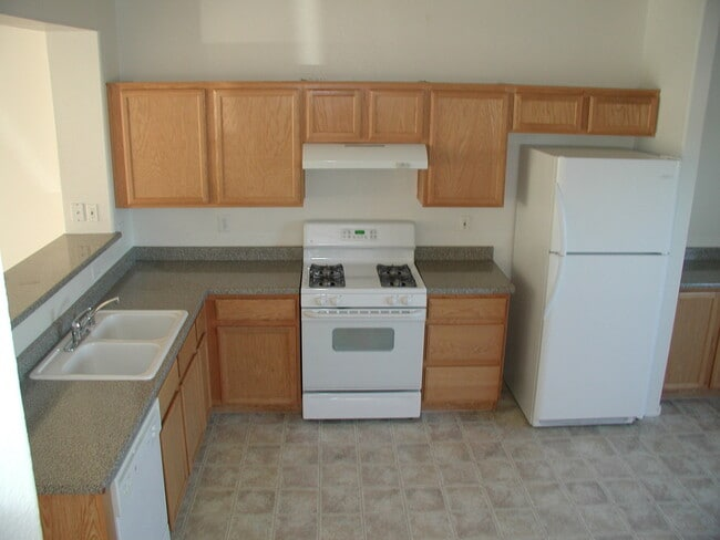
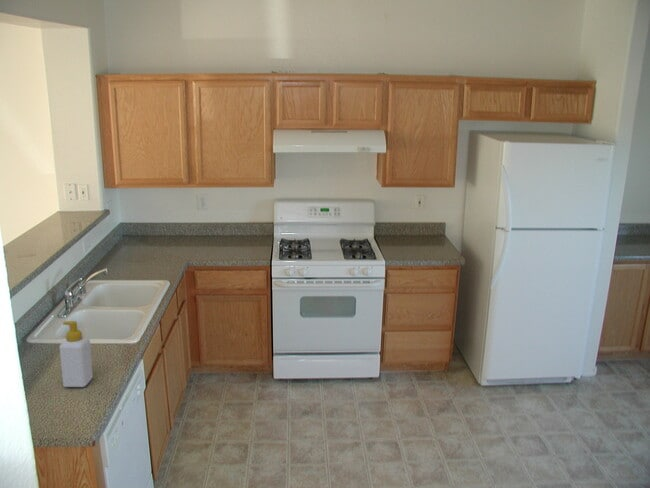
+ soap bottle [58,320,94,388]
